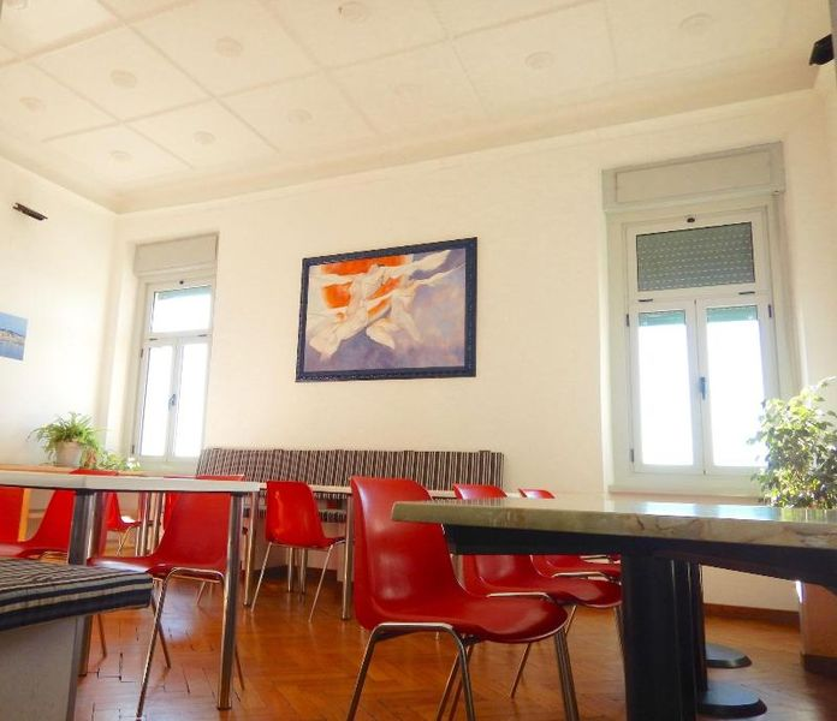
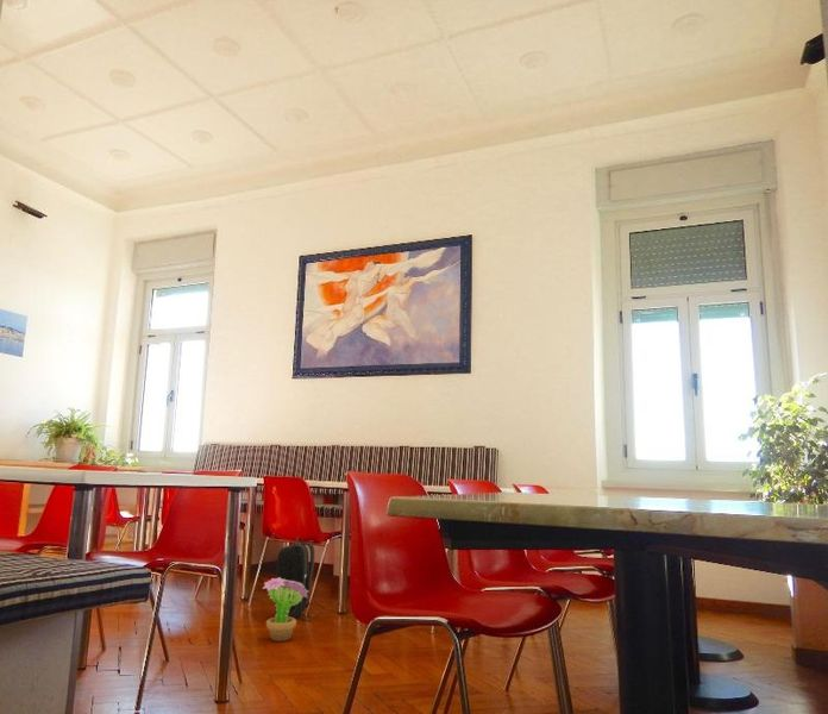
+ decorative plant [262,577,308,643]
+ backpack [274,537,321,622]
